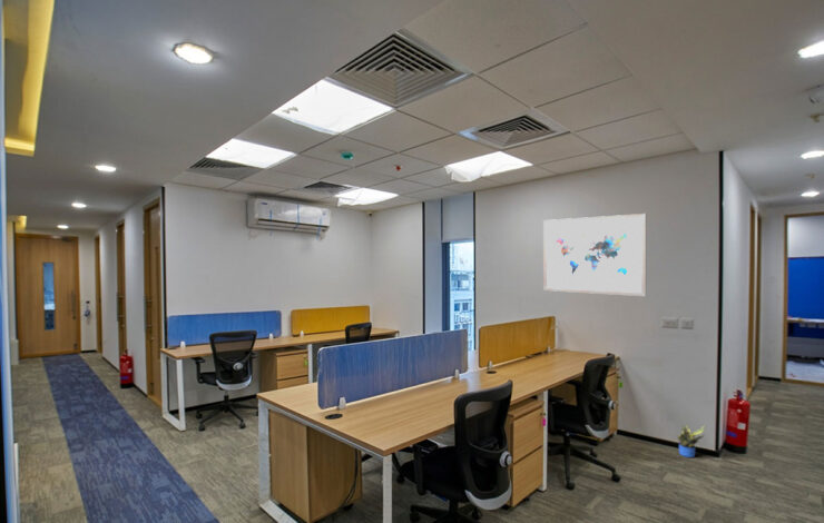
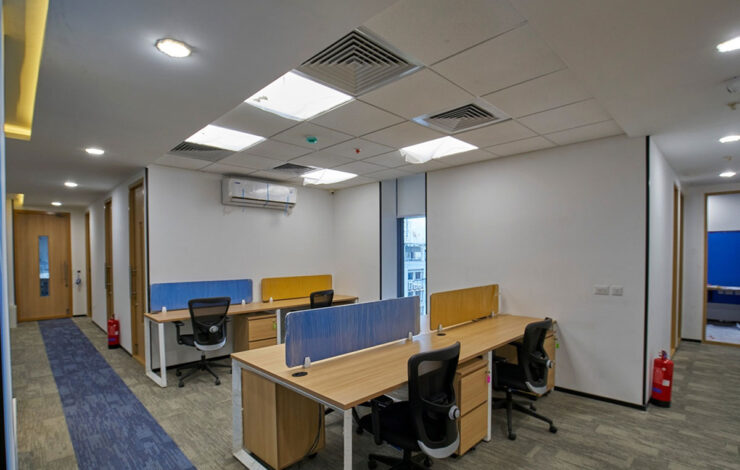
- wall art [542,213,647,297]
- potted plant [676,424,707,458]
